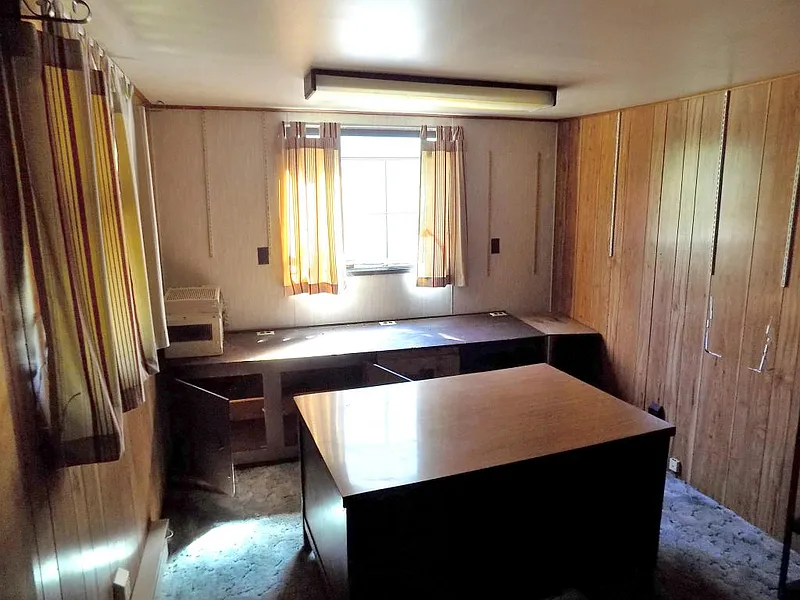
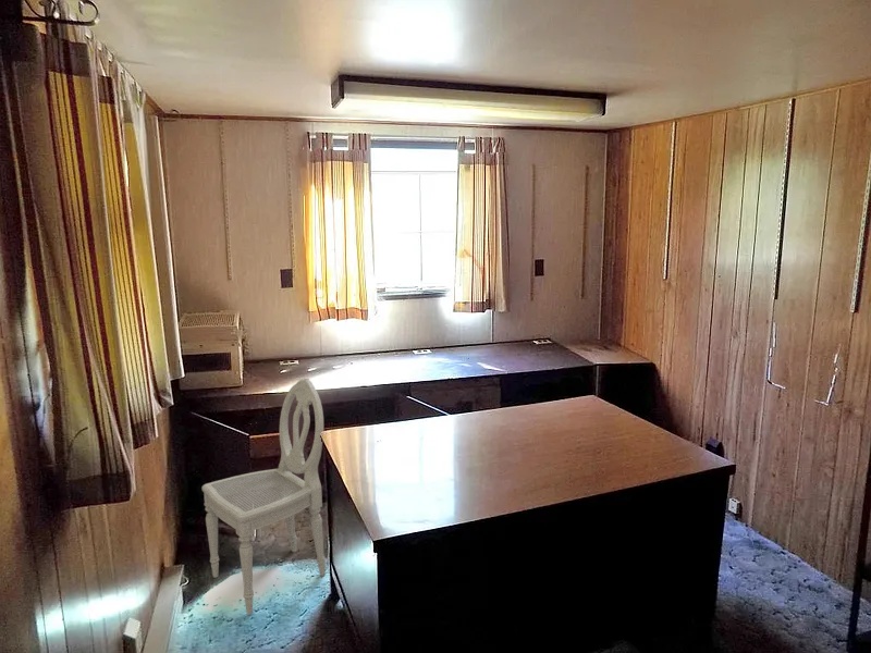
+ dining chair [200,377,327,616]
